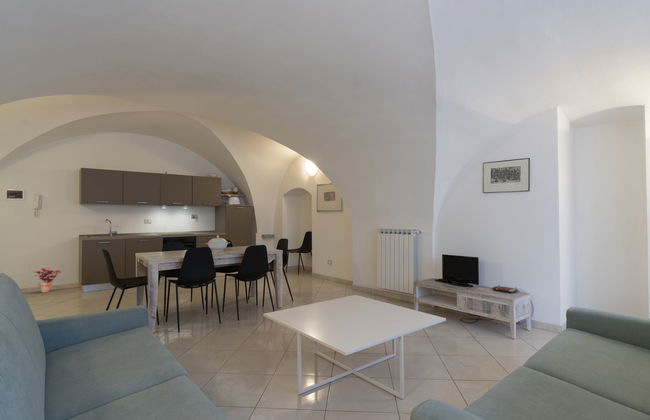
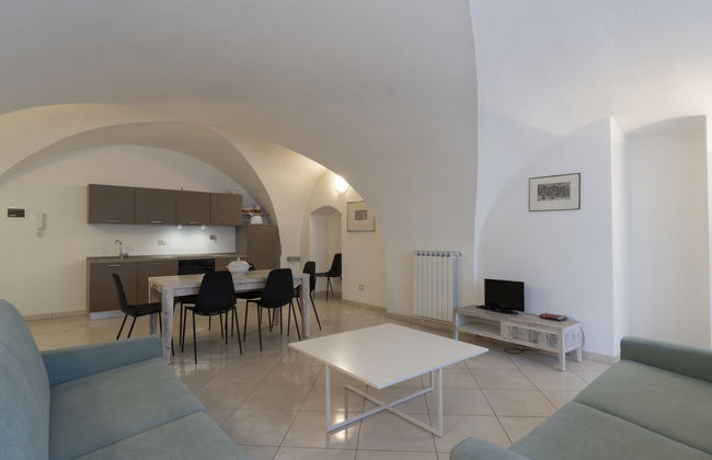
- potted plant [34,267,62,294]
